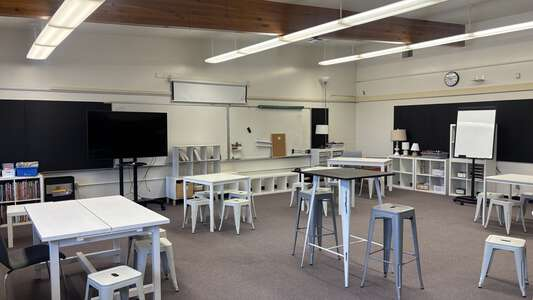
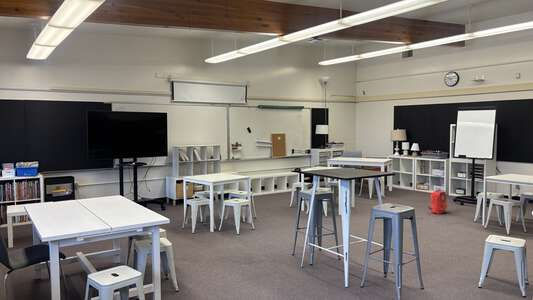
+ backpack [426,188,448,215]
